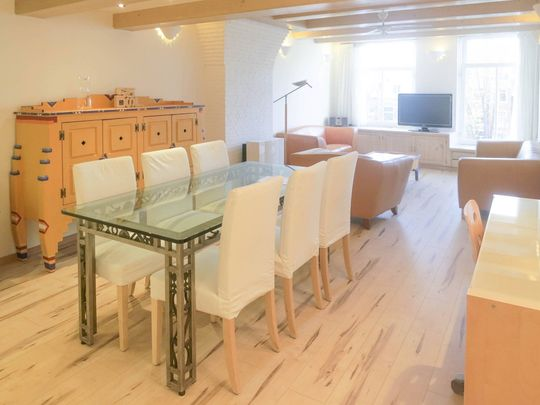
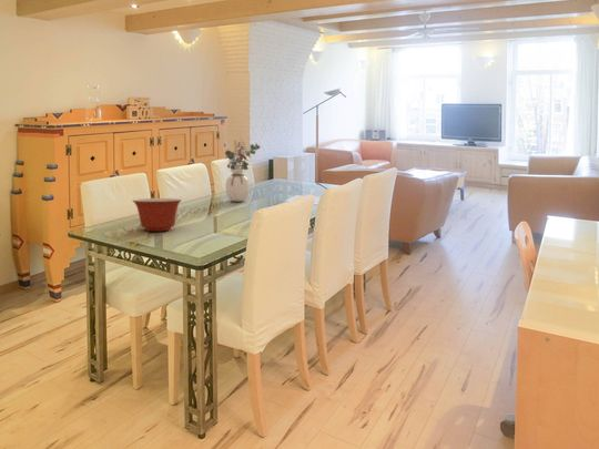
+ bouquet [224,135,262,203]
+ mixing bowl [132,197,183,232]
